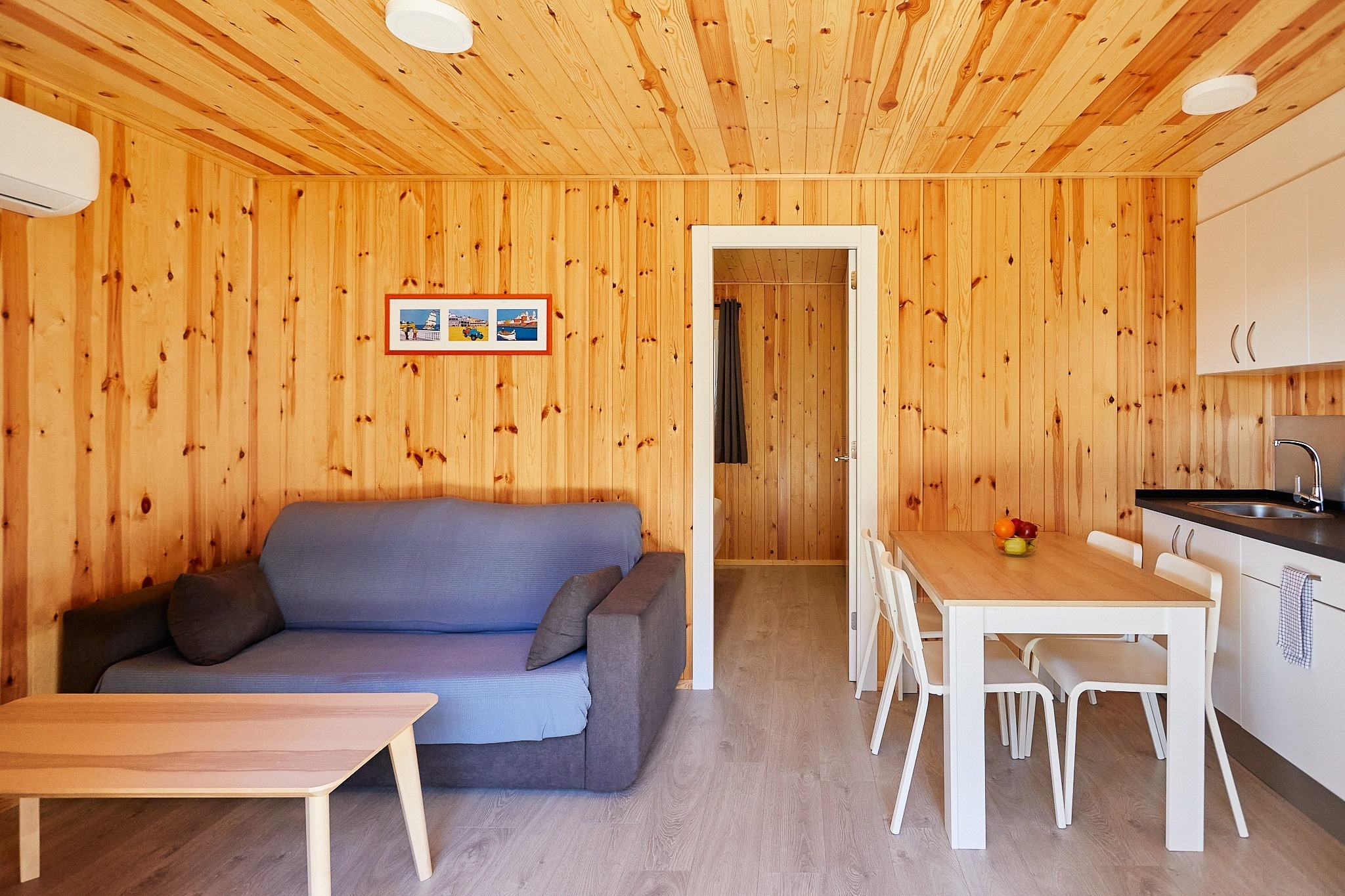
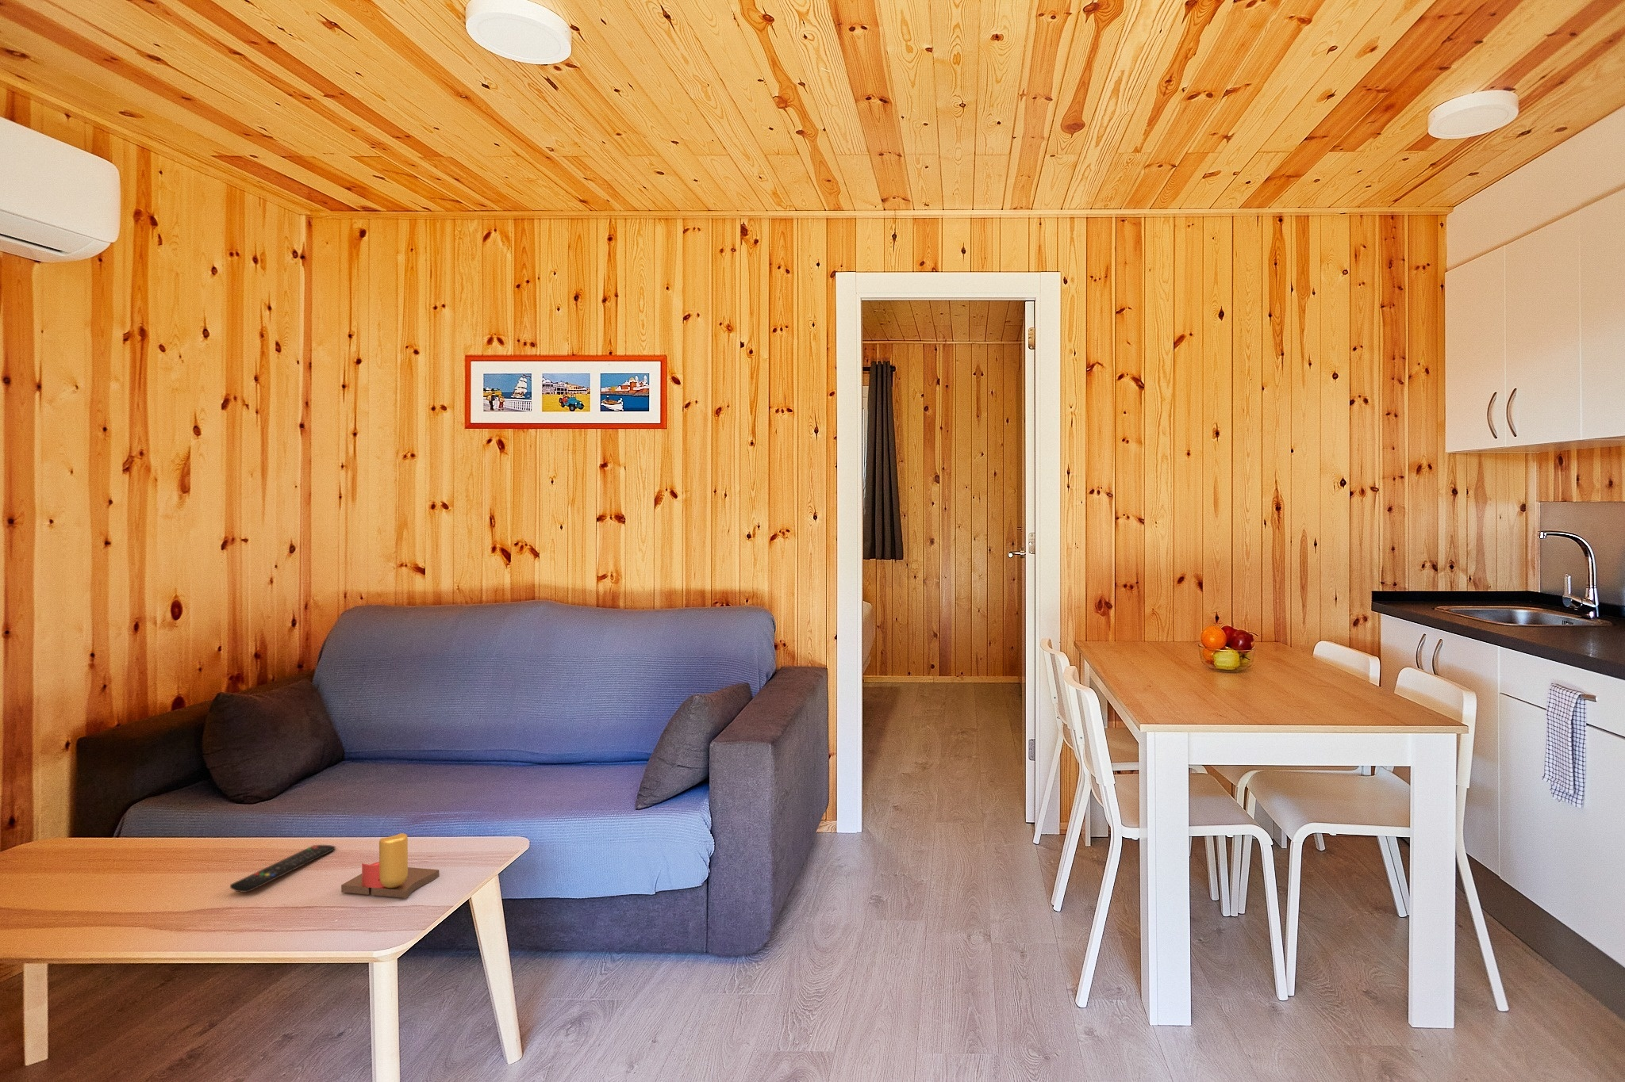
+ candle [341,832,440,898]
+ remote control [230,844,336,894]
